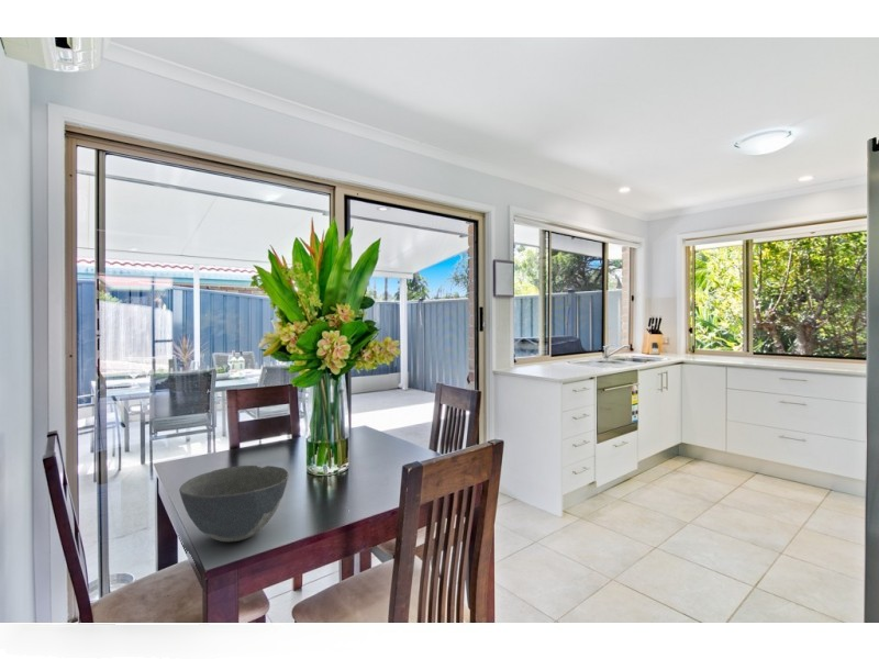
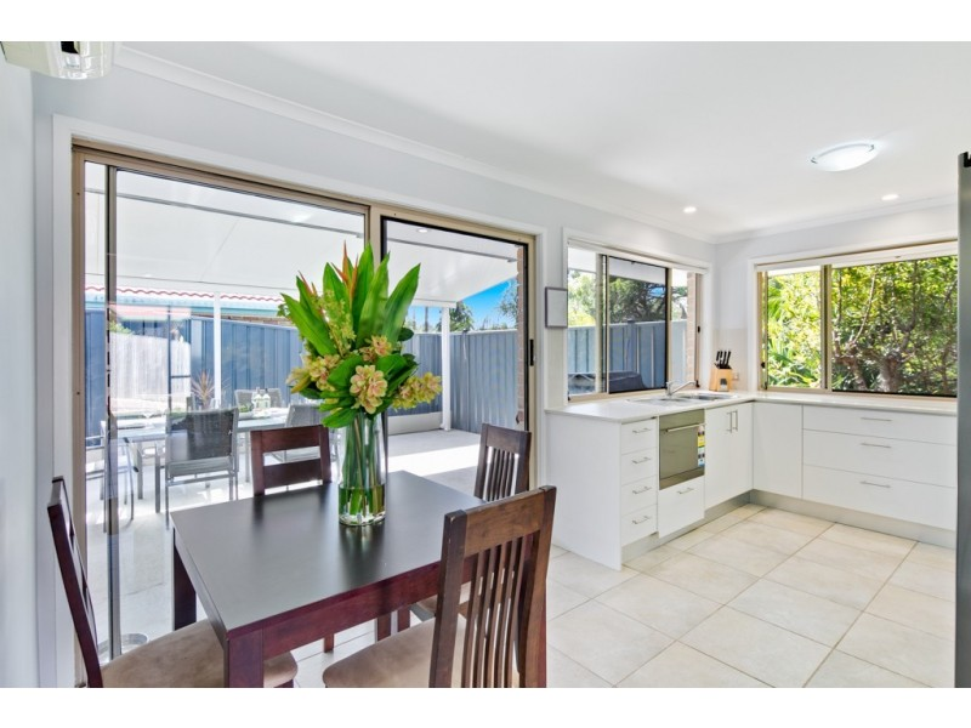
- bowl [178,465,290,543]
